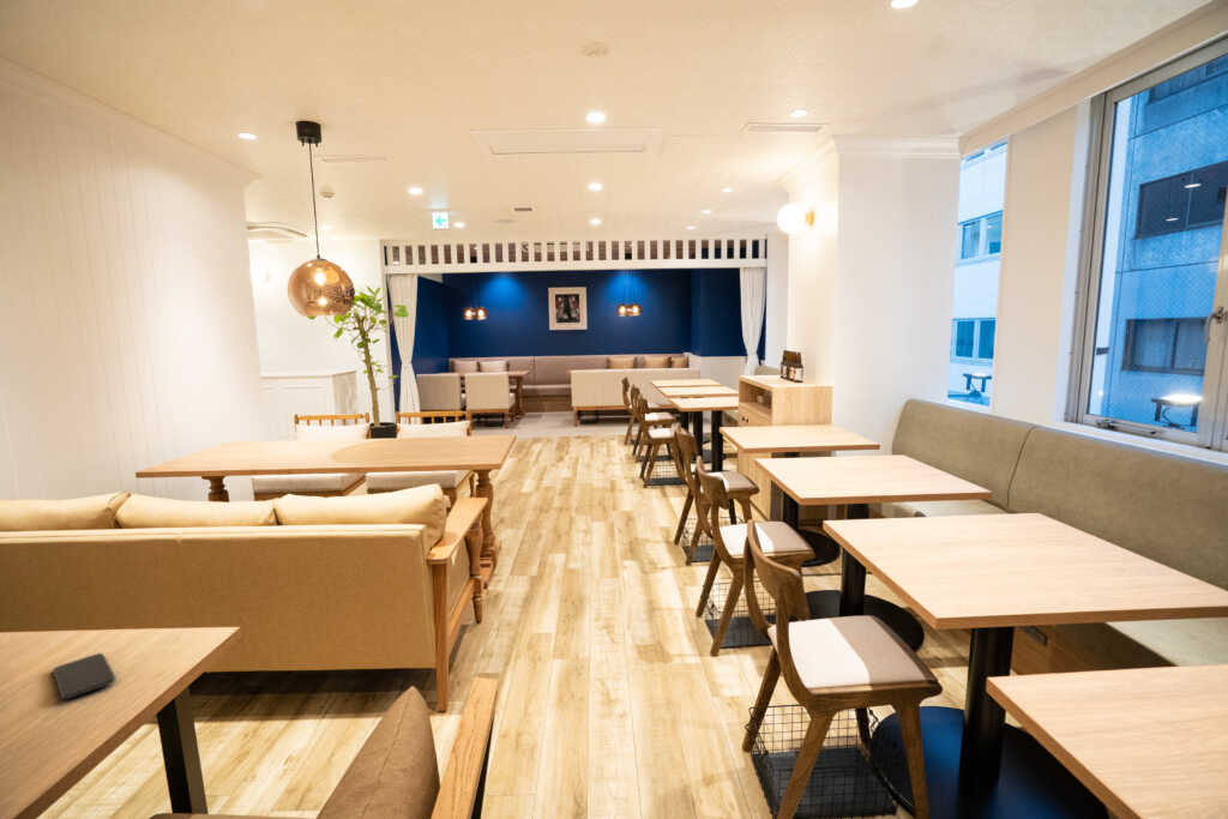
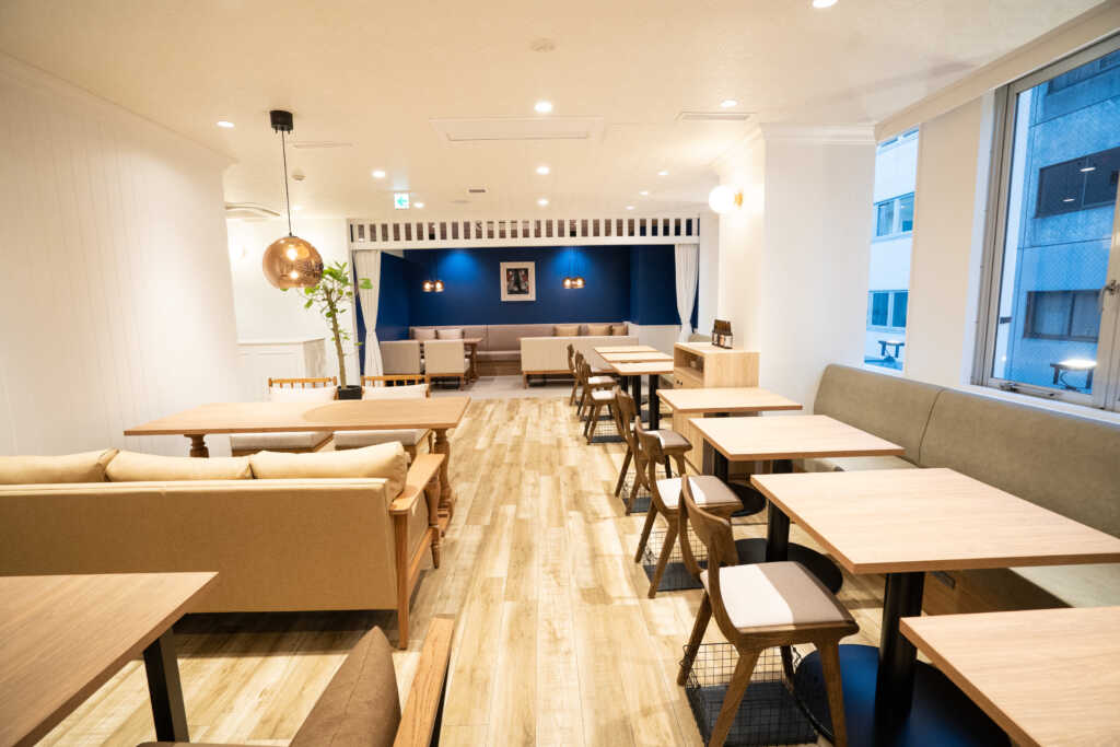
- smartphone [52,652,118,700]
